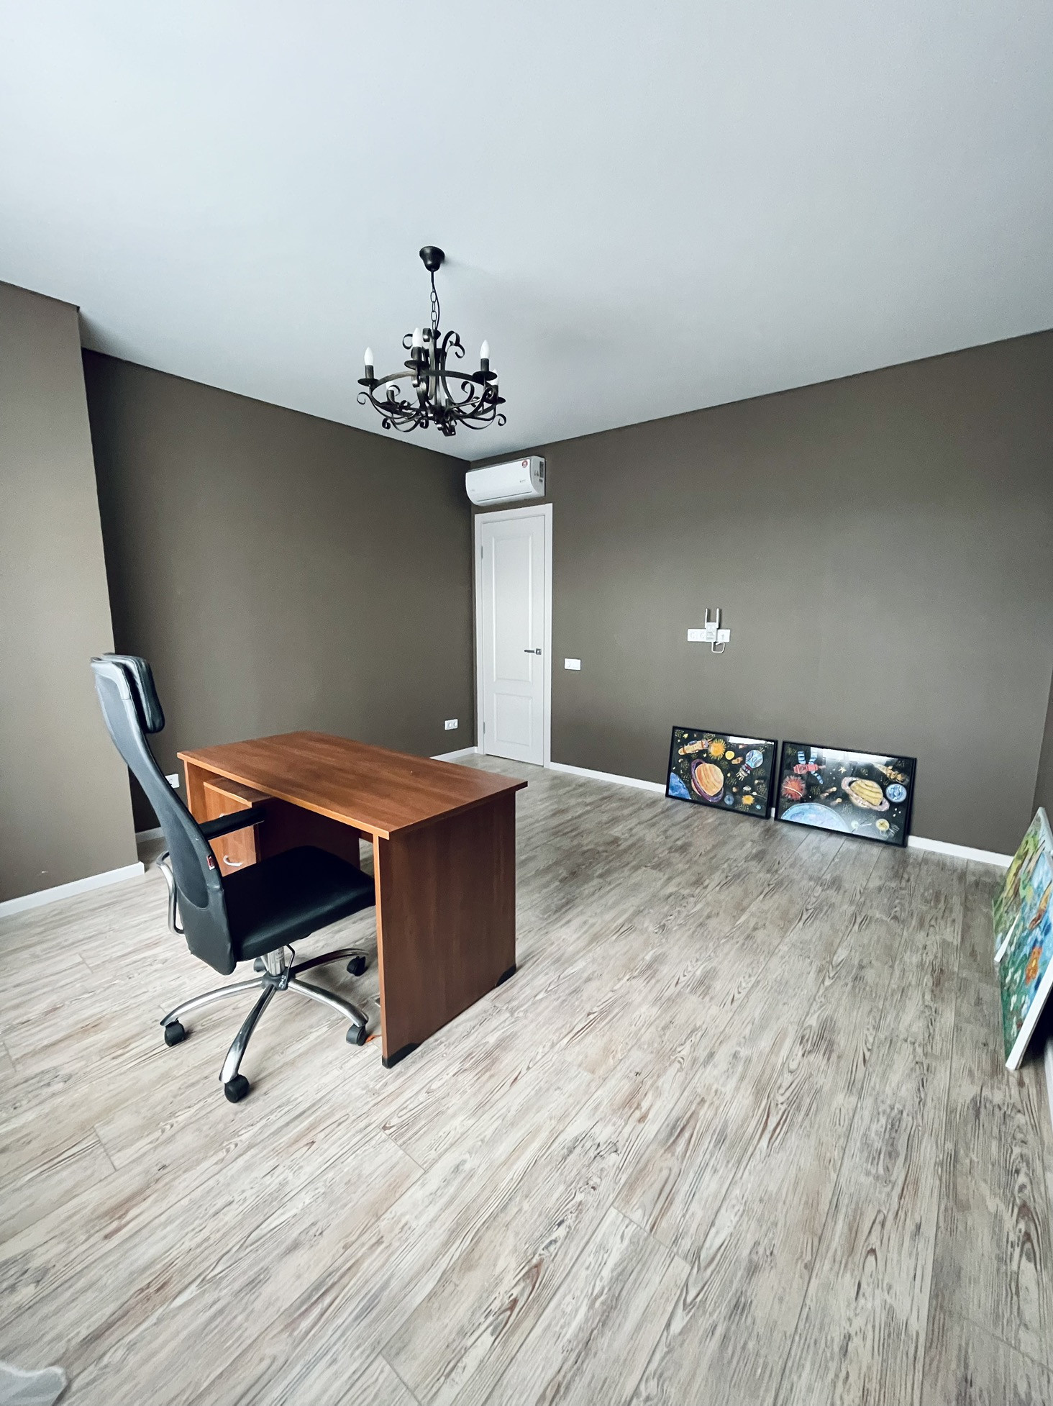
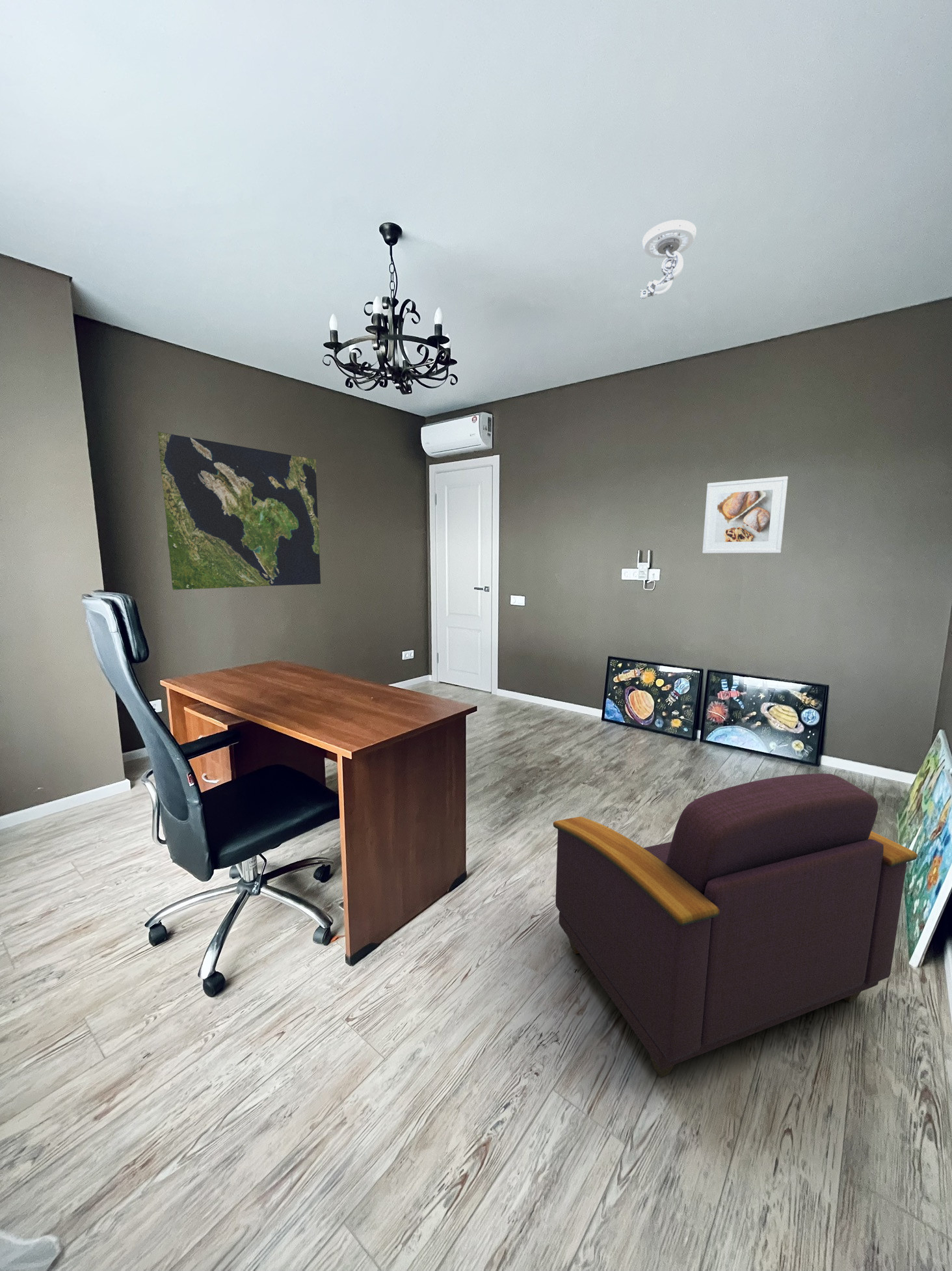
+ world map [157,431,321,591]
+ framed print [702,475,789,554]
+ security camera [639,219,697,301]
+ armchair [553,773,918,1078]
